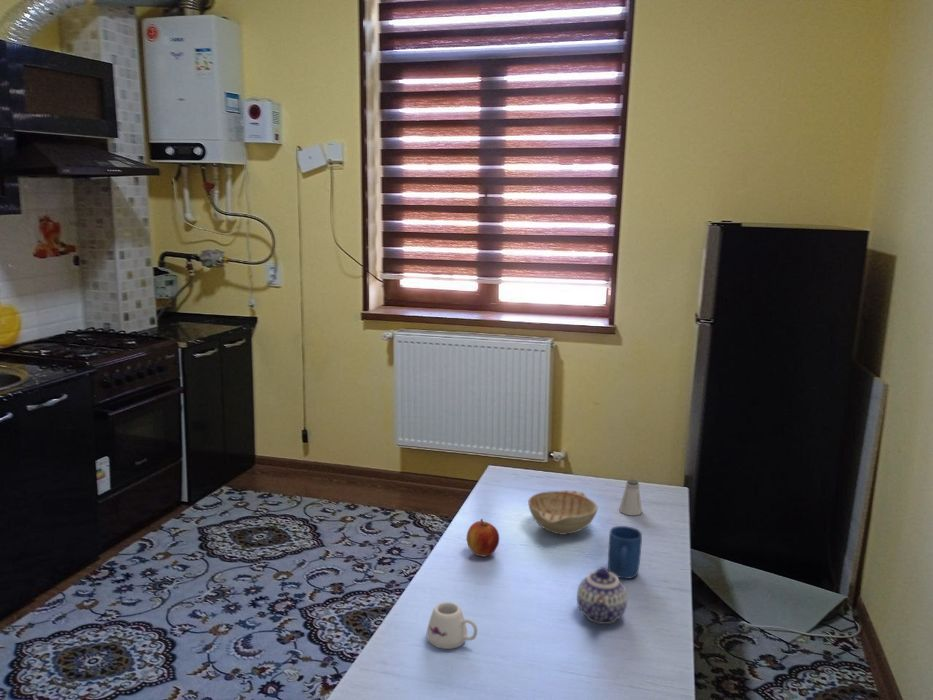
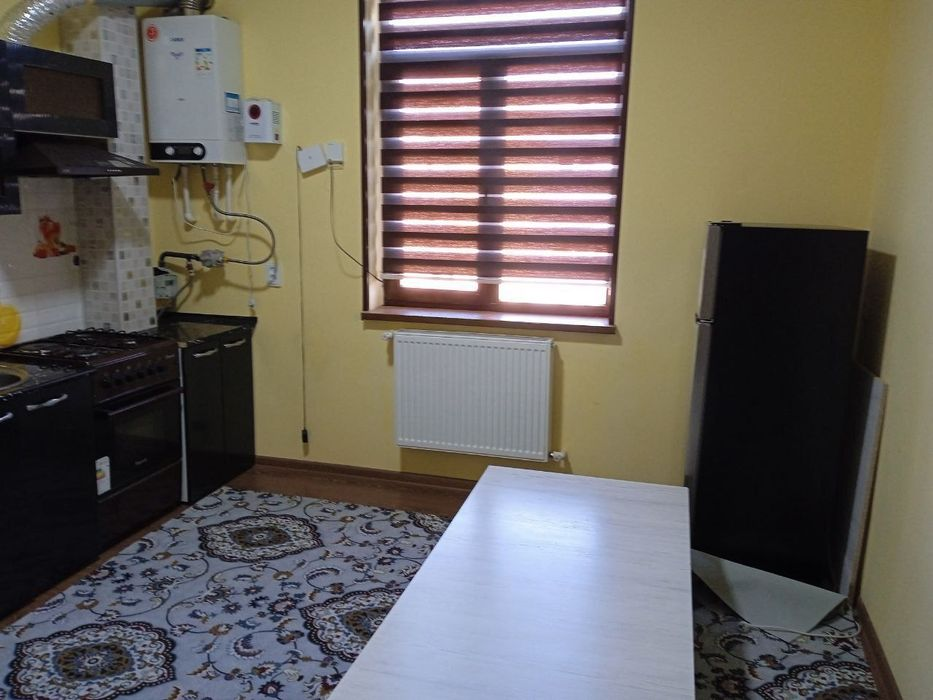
- decorative bowl [527,489,599,536]
- mug [426,601,478,650]
- apple [466,518,500,557]
- saltshaker [618,478,643,517]
- mug [607,525,643,580]
- teapot [576,567,628,625]
